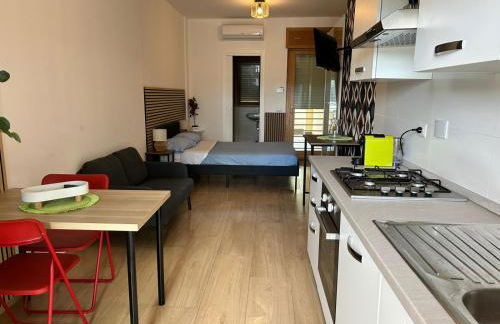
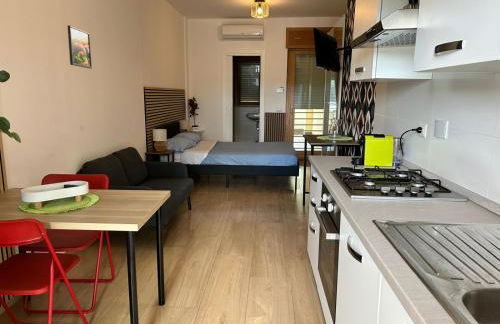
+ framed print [67,24,93,70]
